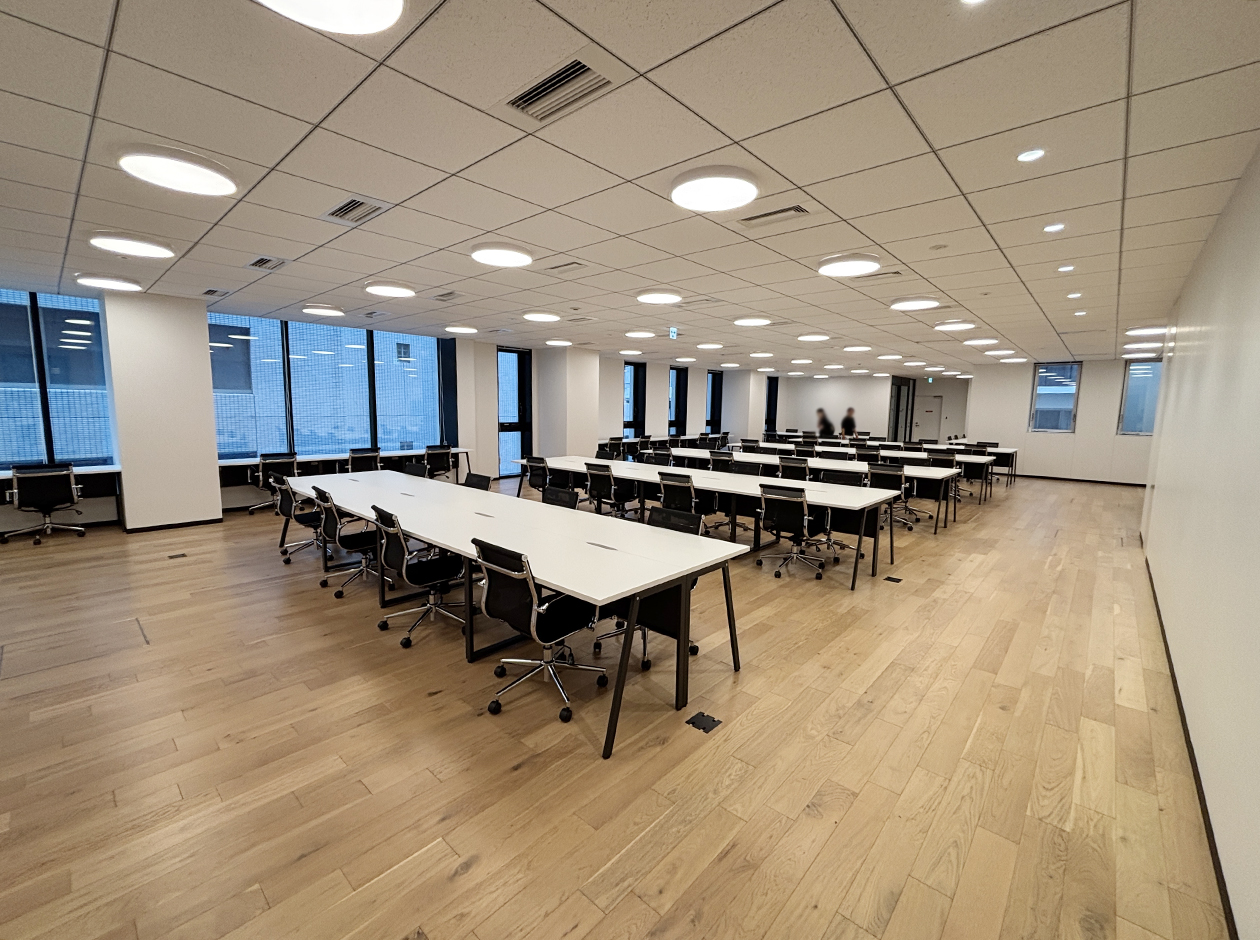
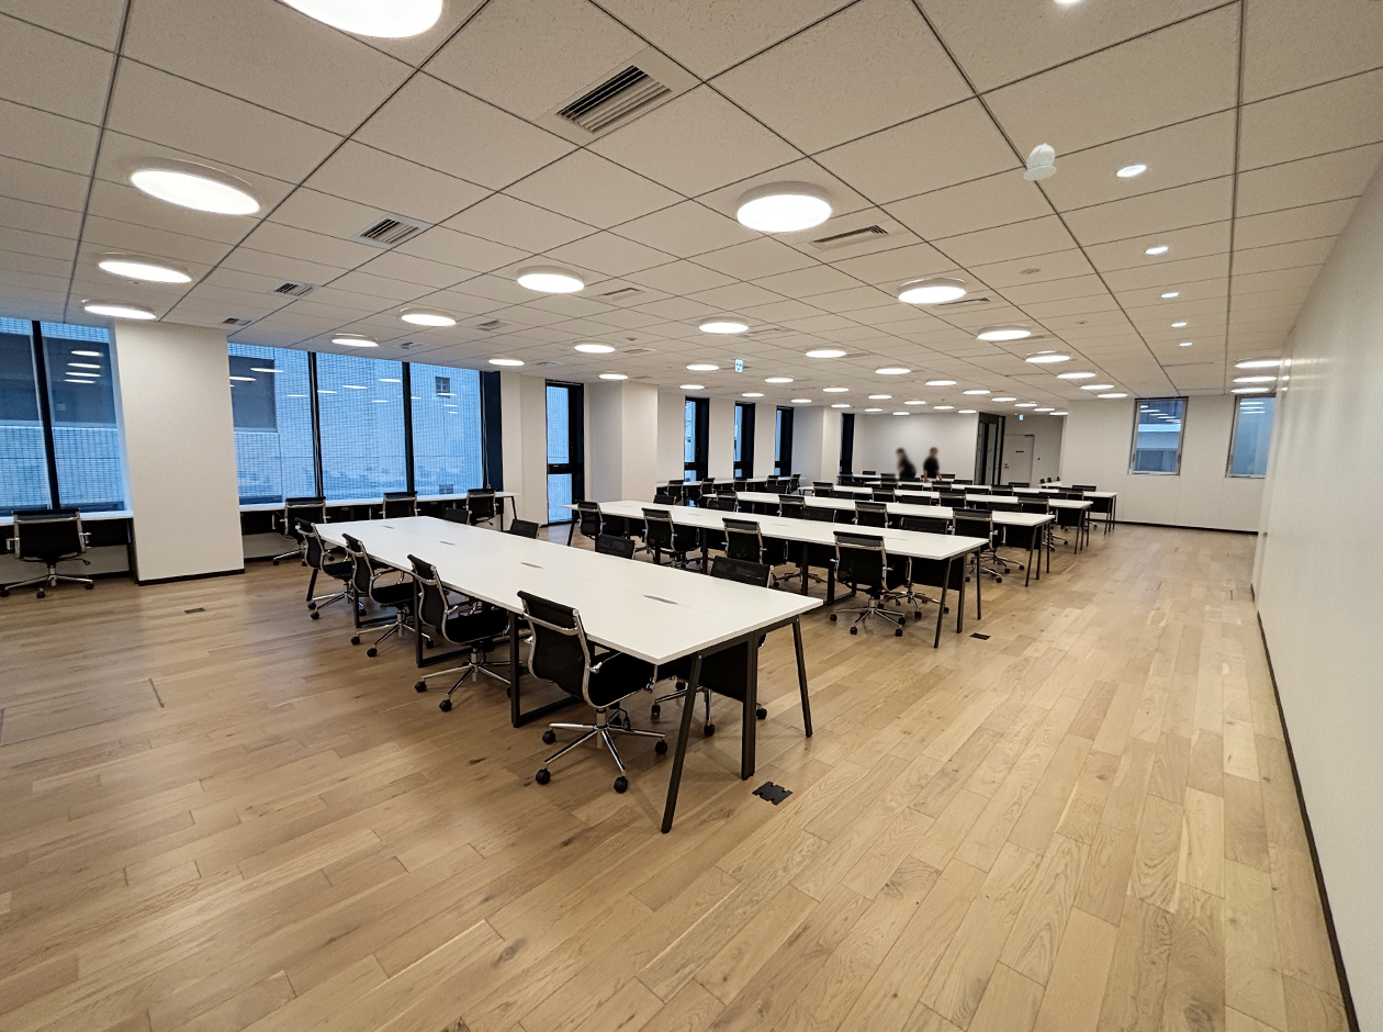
+ security camera [1022,143,1057,181]
